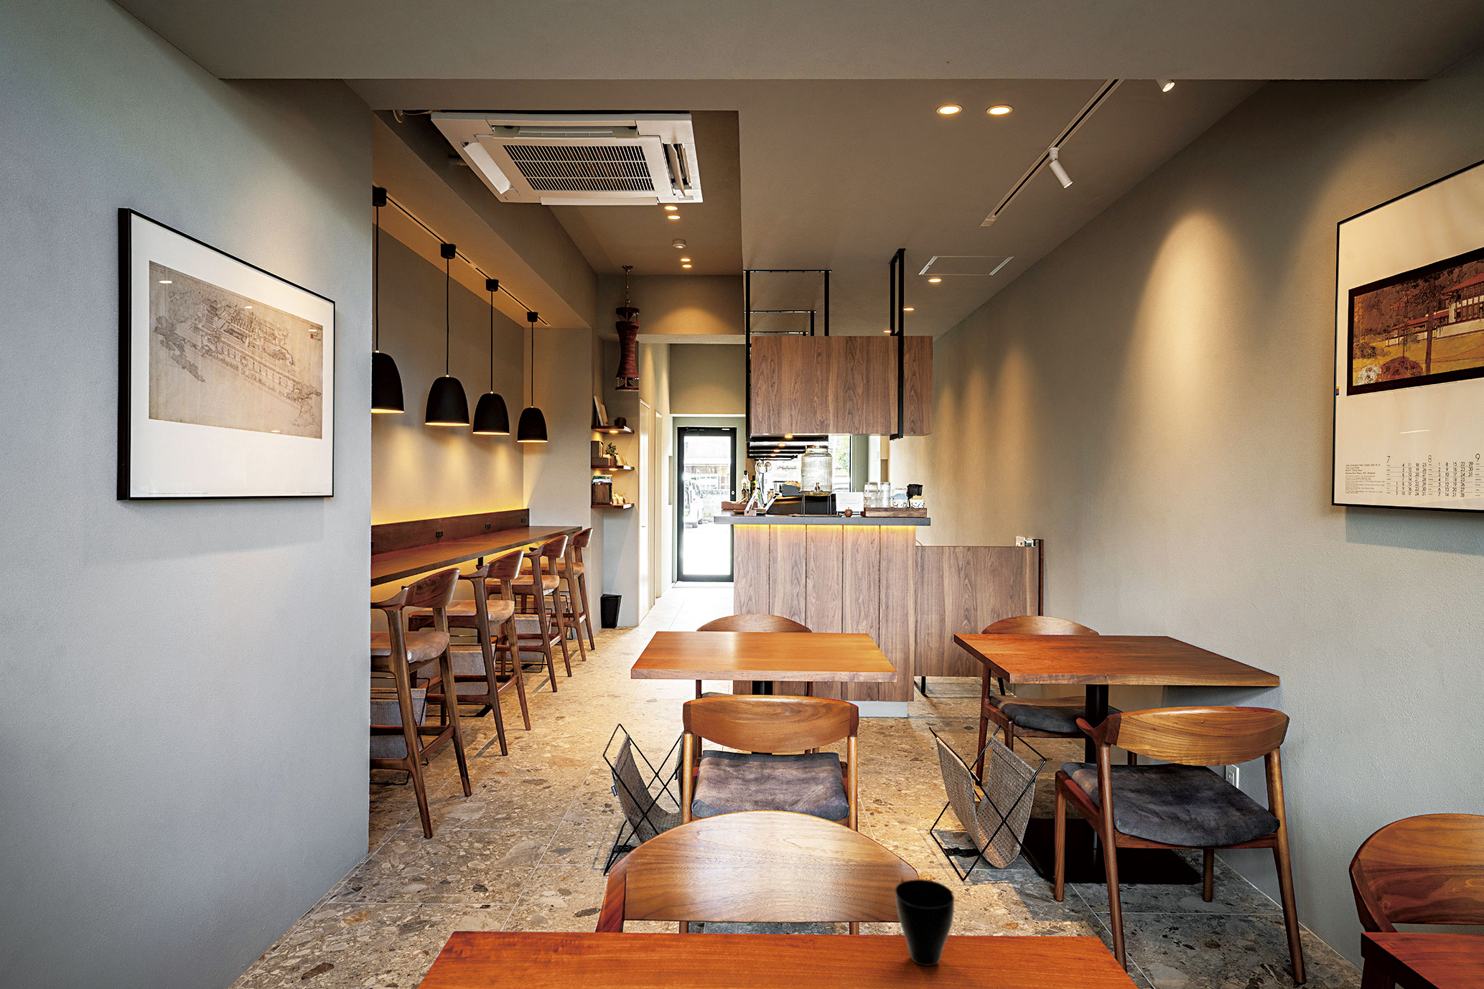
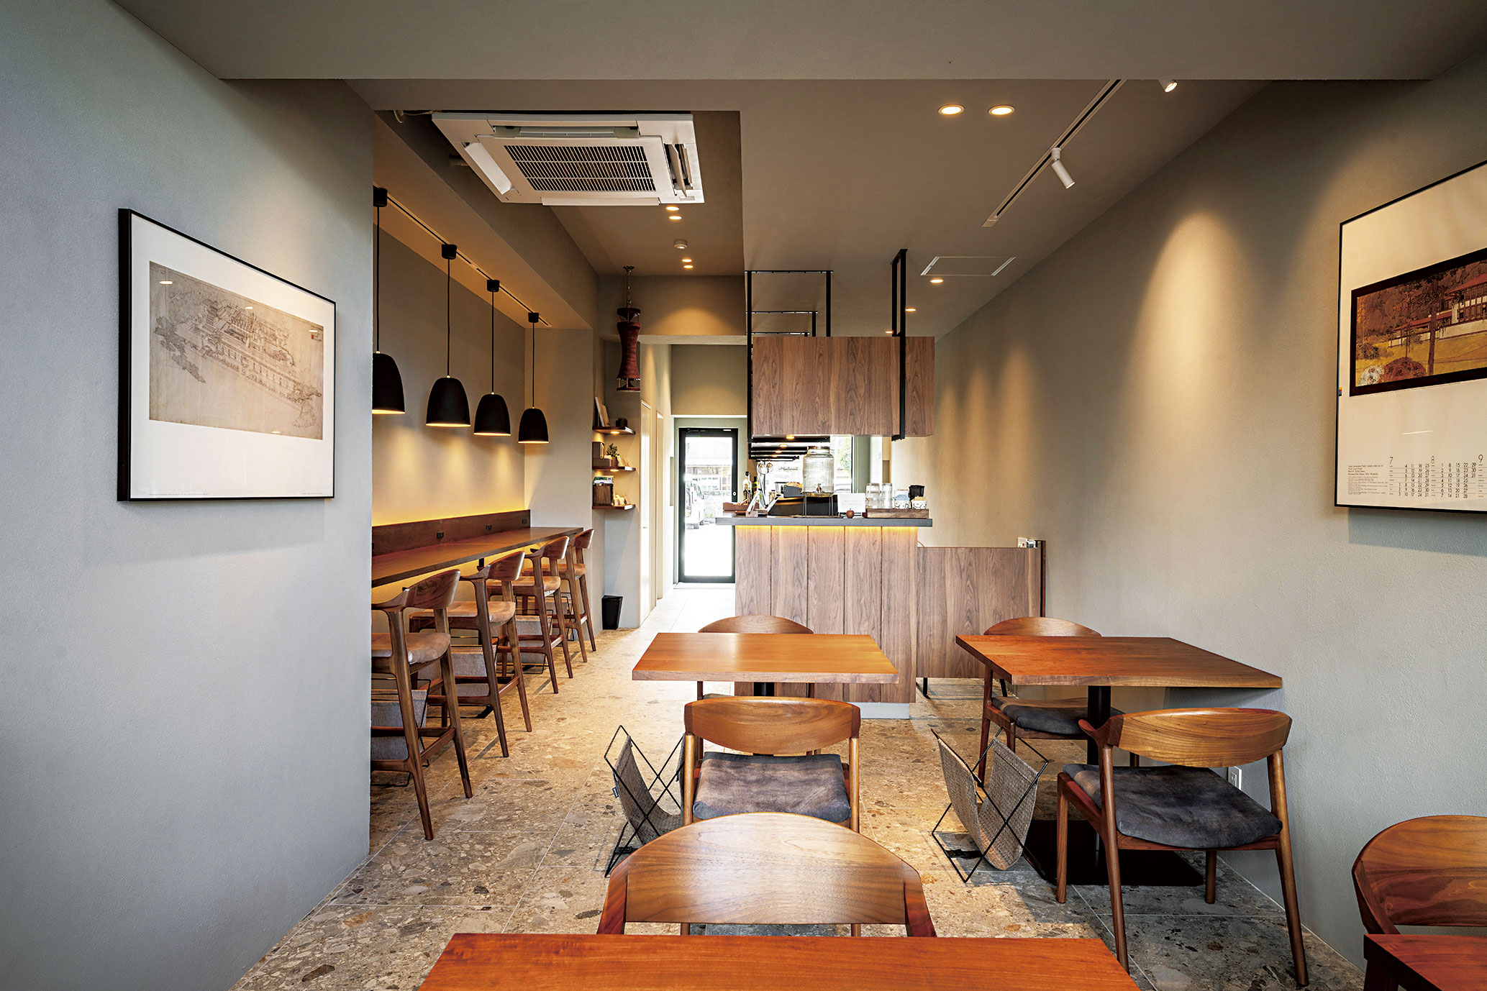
- cup [894,879,955,967]
